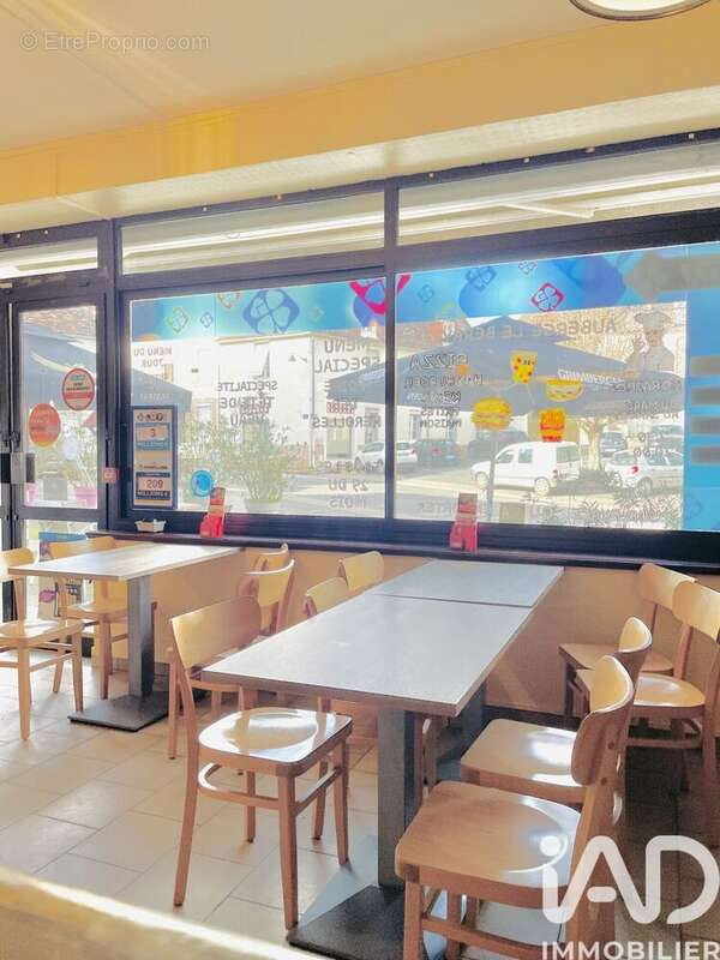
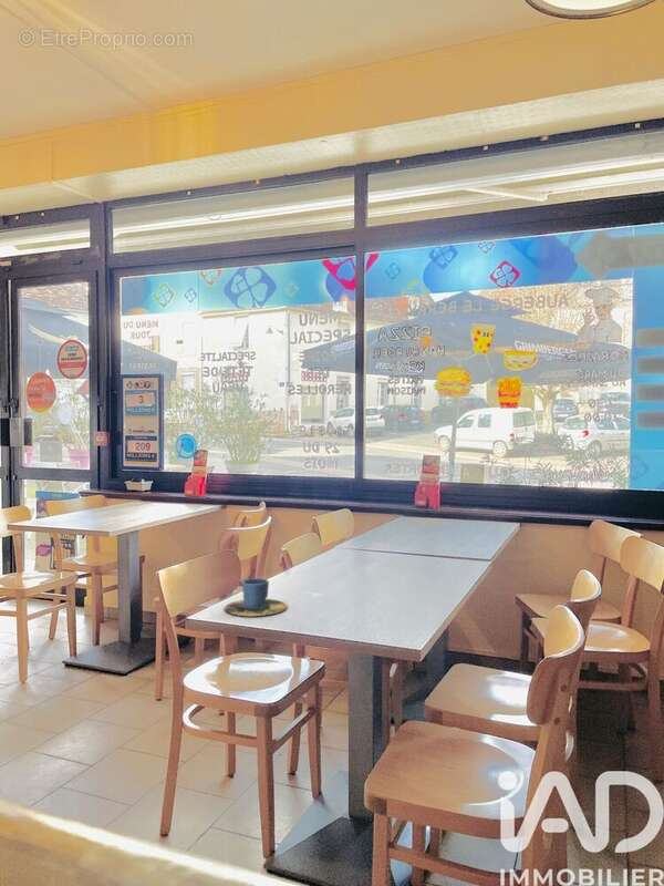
+ cup [224,577,289,617]
